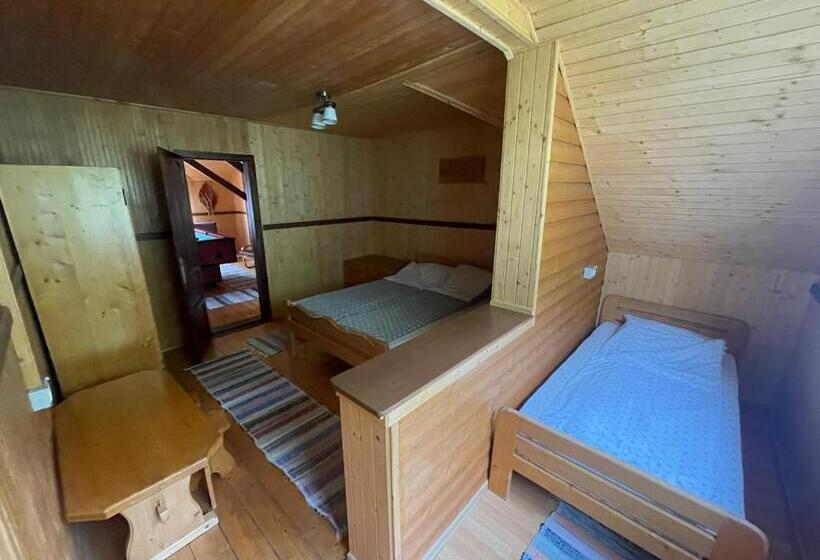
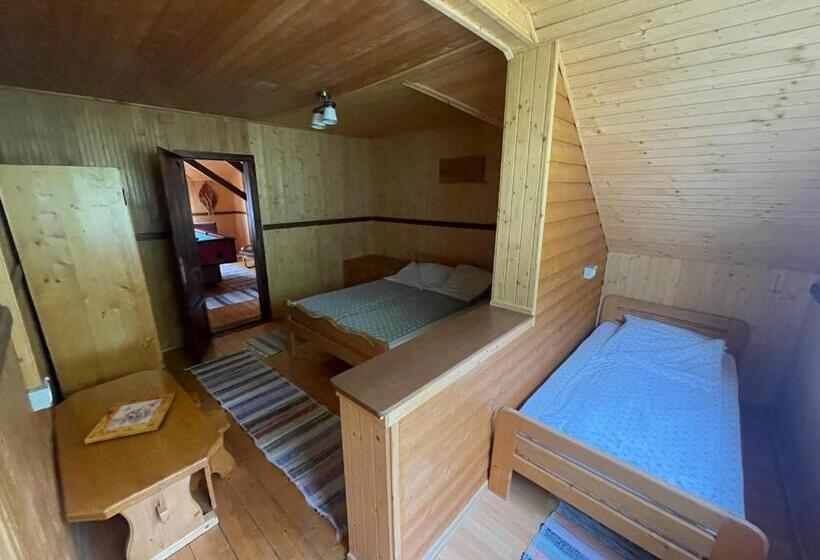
+ picture frame [84,392,176,445]
